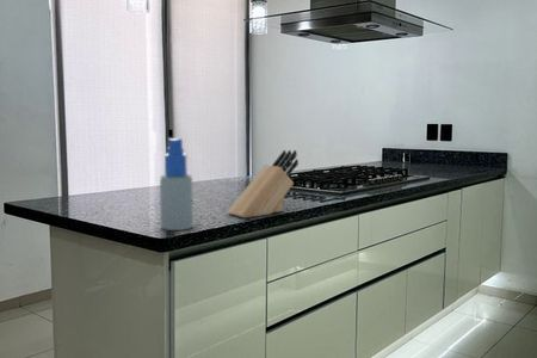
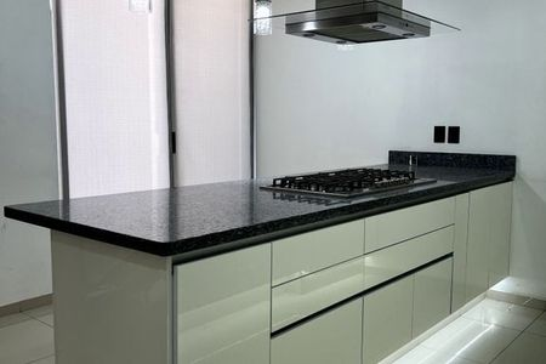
- knife block [226,149,300,218]
- spray bottle [159,137,195,232]
